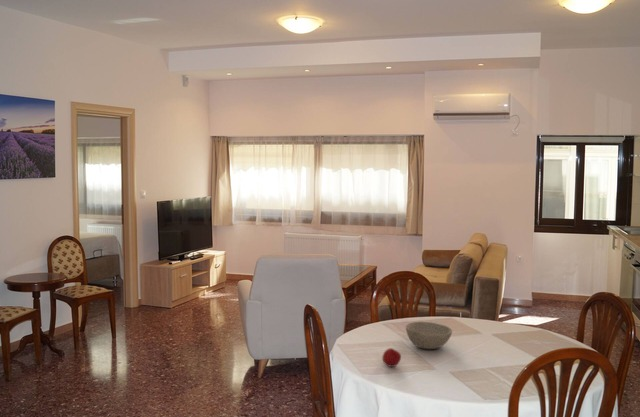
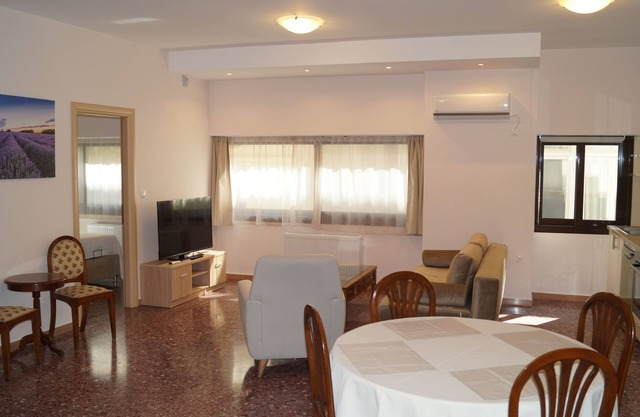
- bowl [405,321,453,350]
- apple [381,347,402,368]
